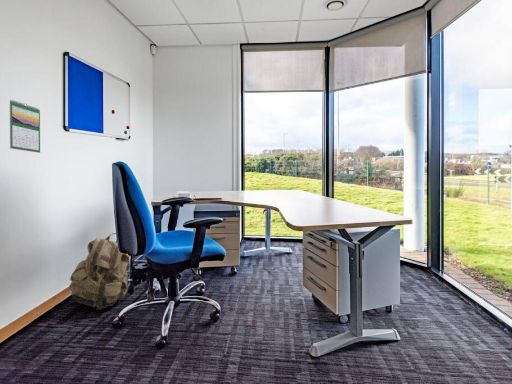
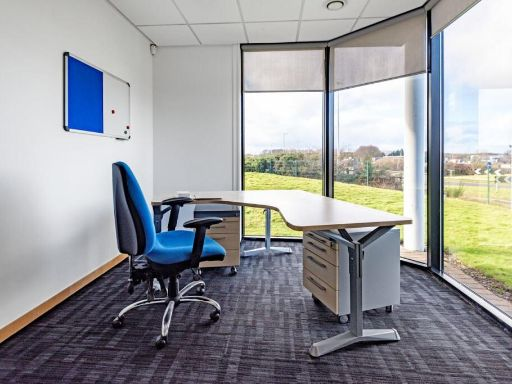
- calendar [9,99,41,154]
- backpack [68,232,130,311]
